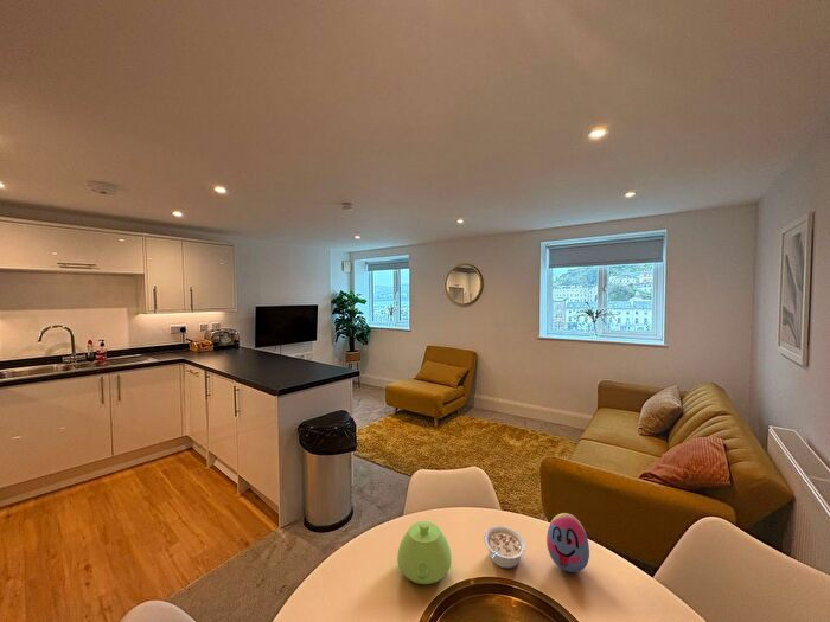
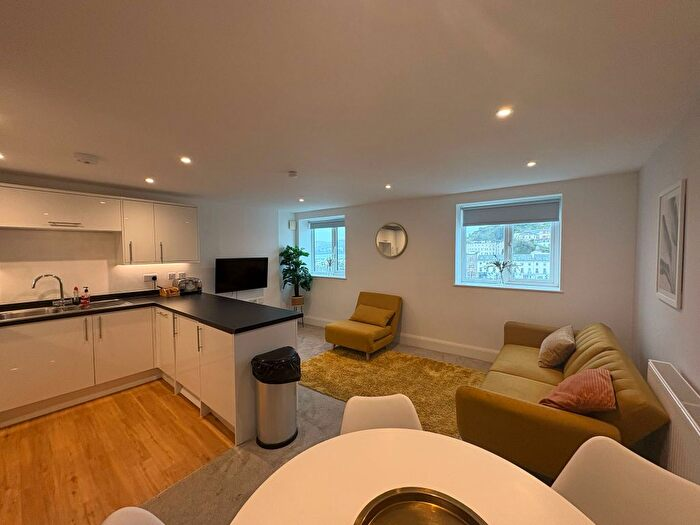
- decorative egg [545,512,590,573]
- teapot [396,520,453,585]
- legume [483,525,526,570]
